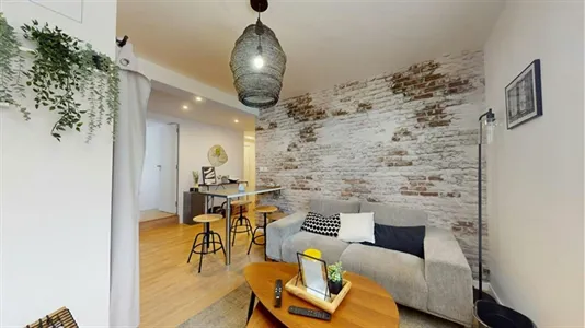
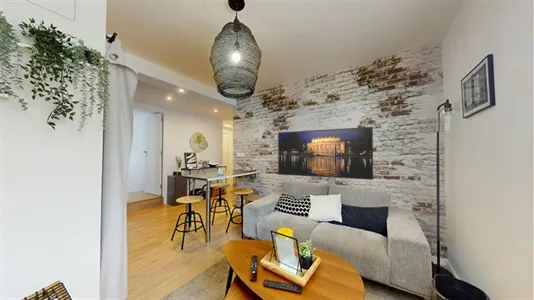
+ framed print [277,126,374,181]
